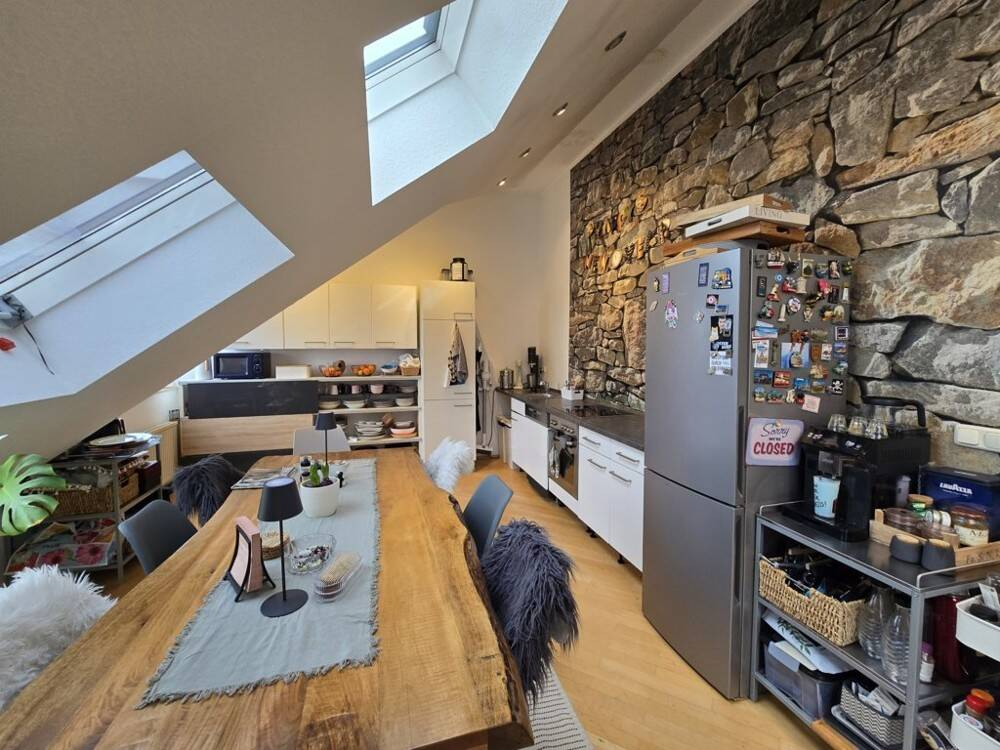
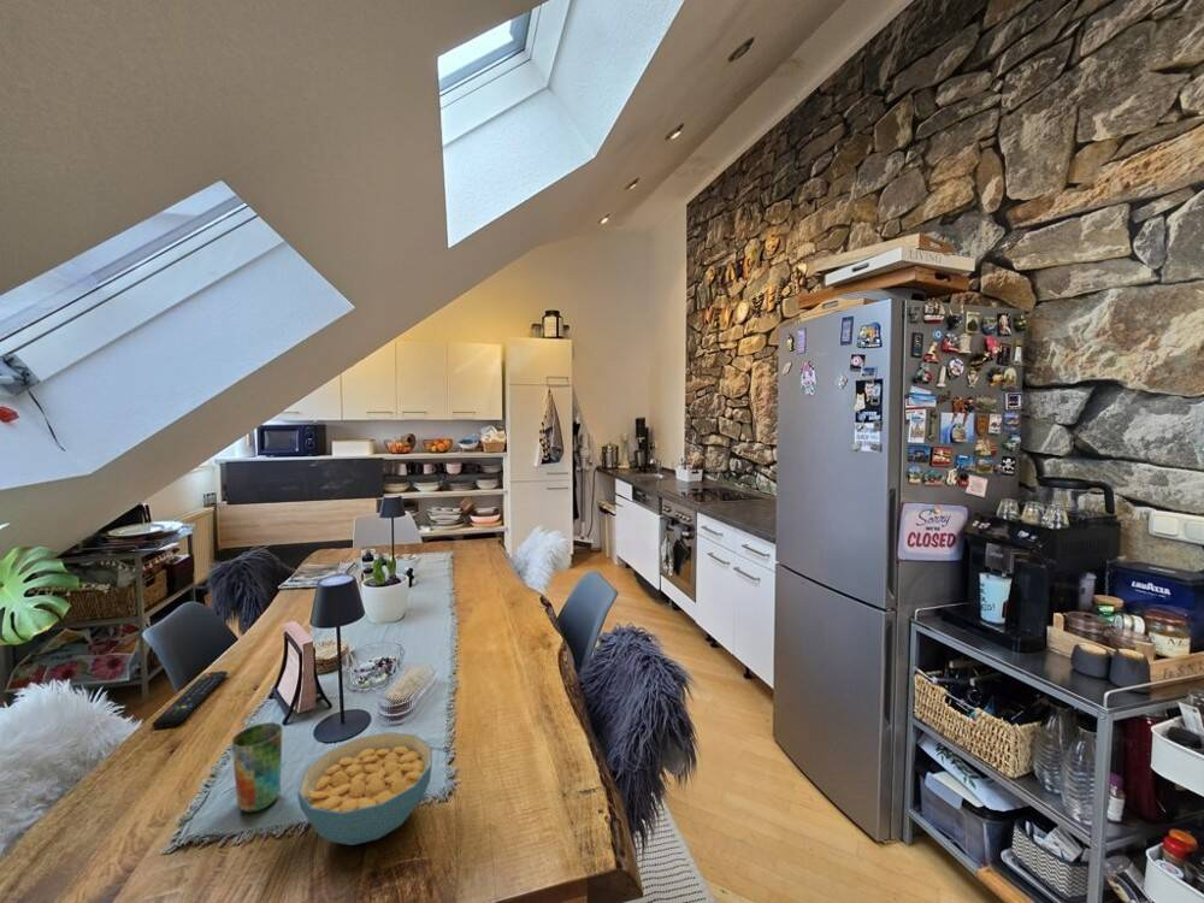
+ remote control [150,669,229,730]
+ cup [230,721,283,814]
+ cereal bowl [296,731,433,846]
